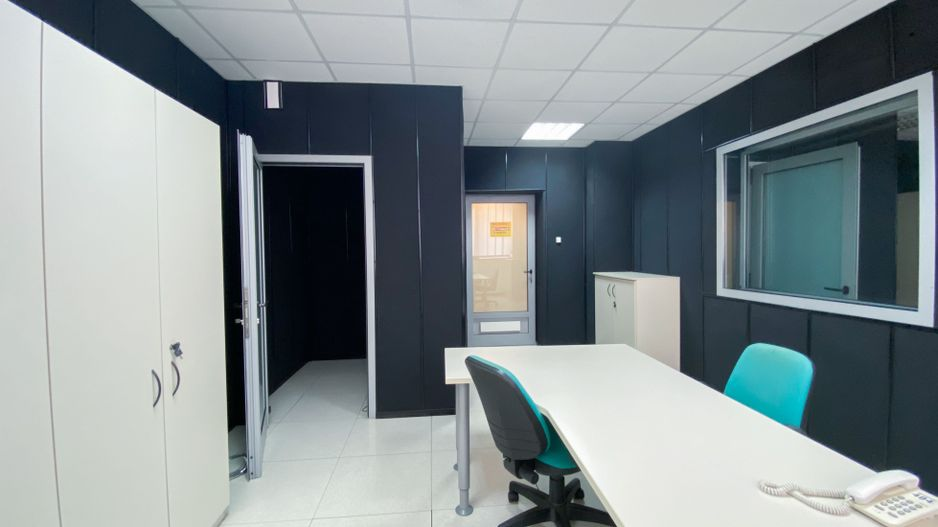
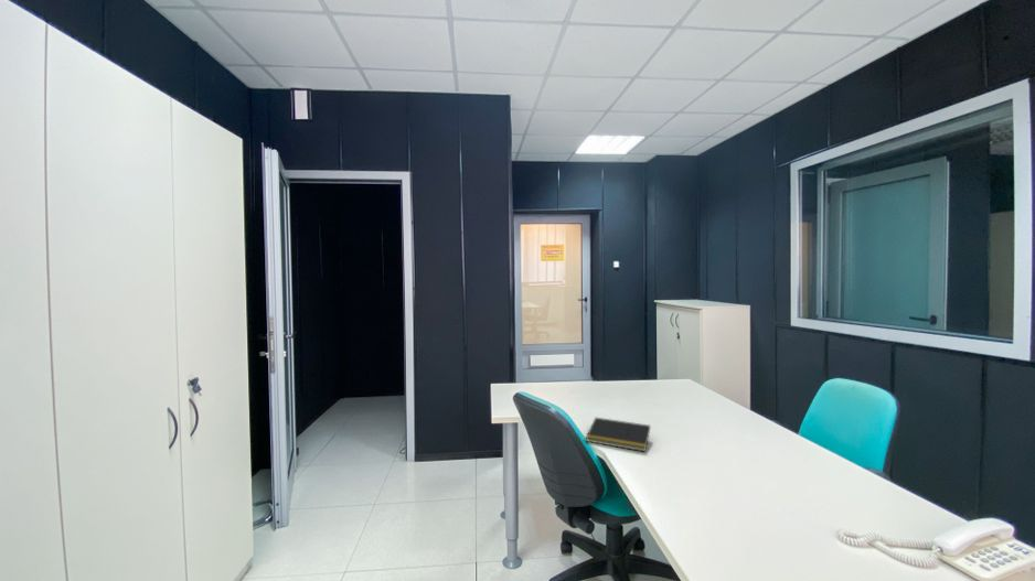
+ notepad [585,417,651,453]
